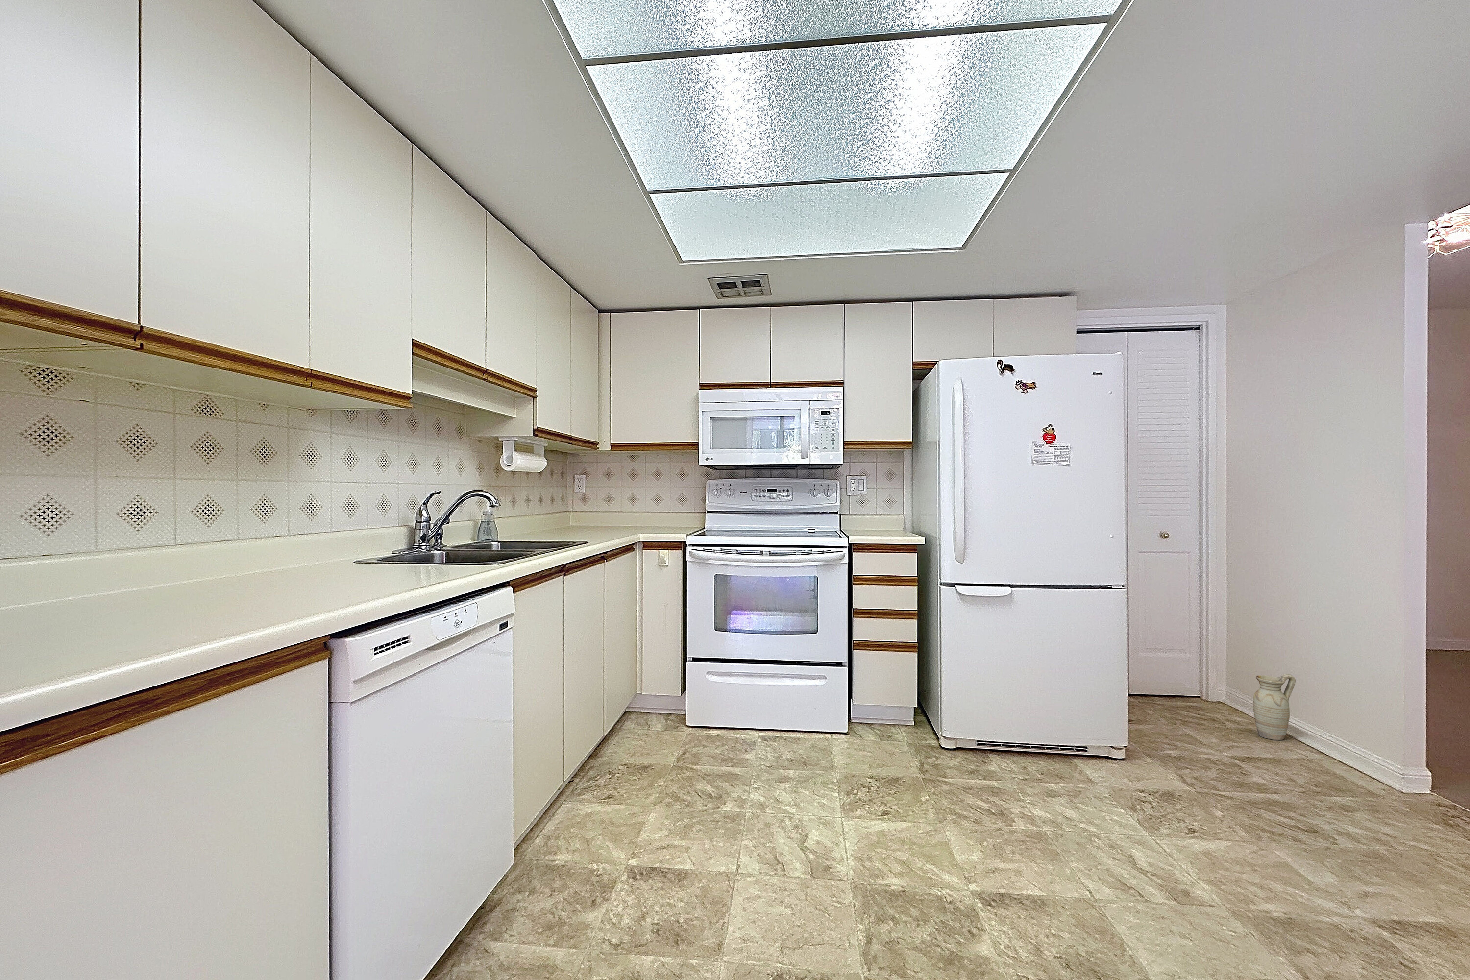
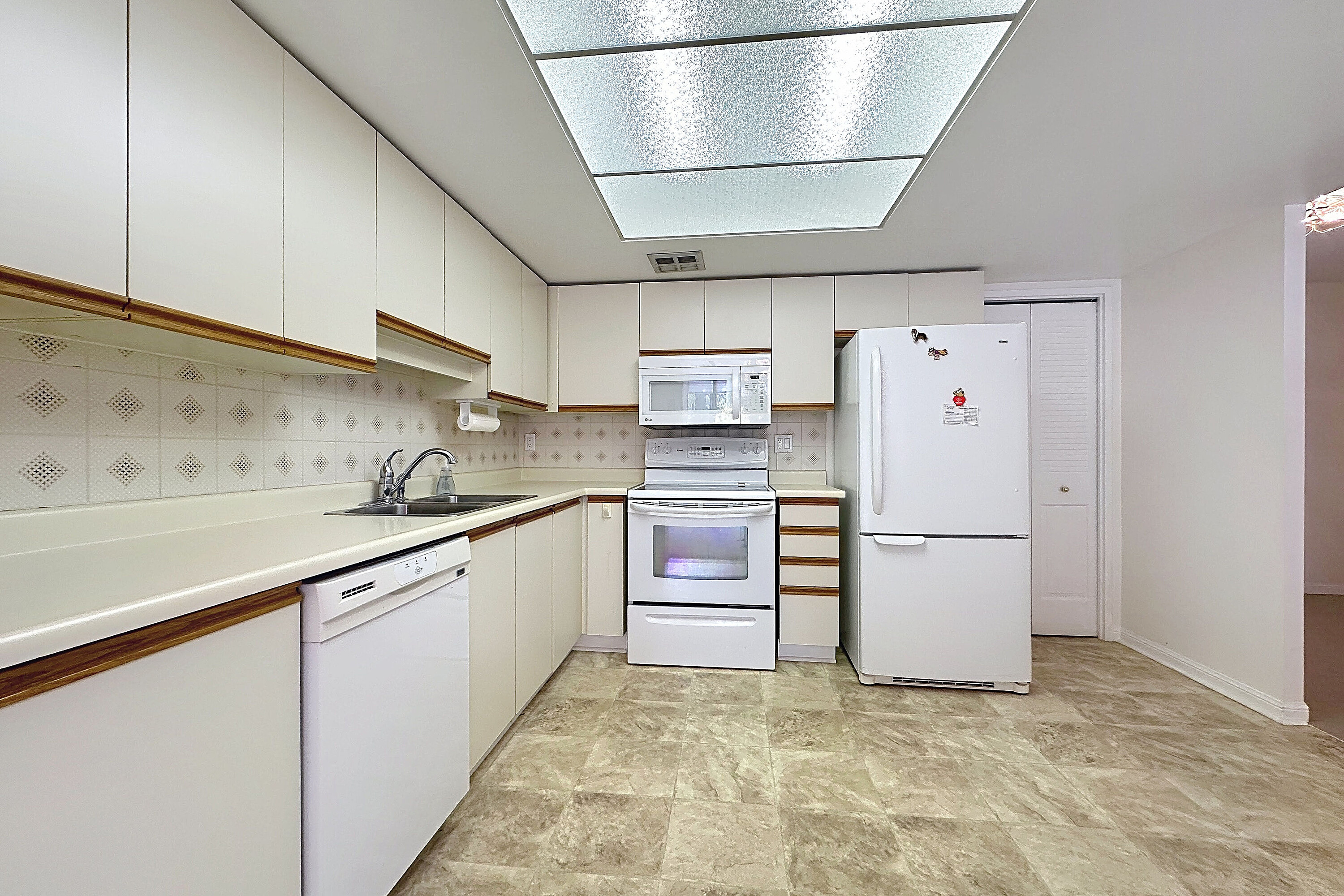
- ceramic jug [1252,674,1296,740]
